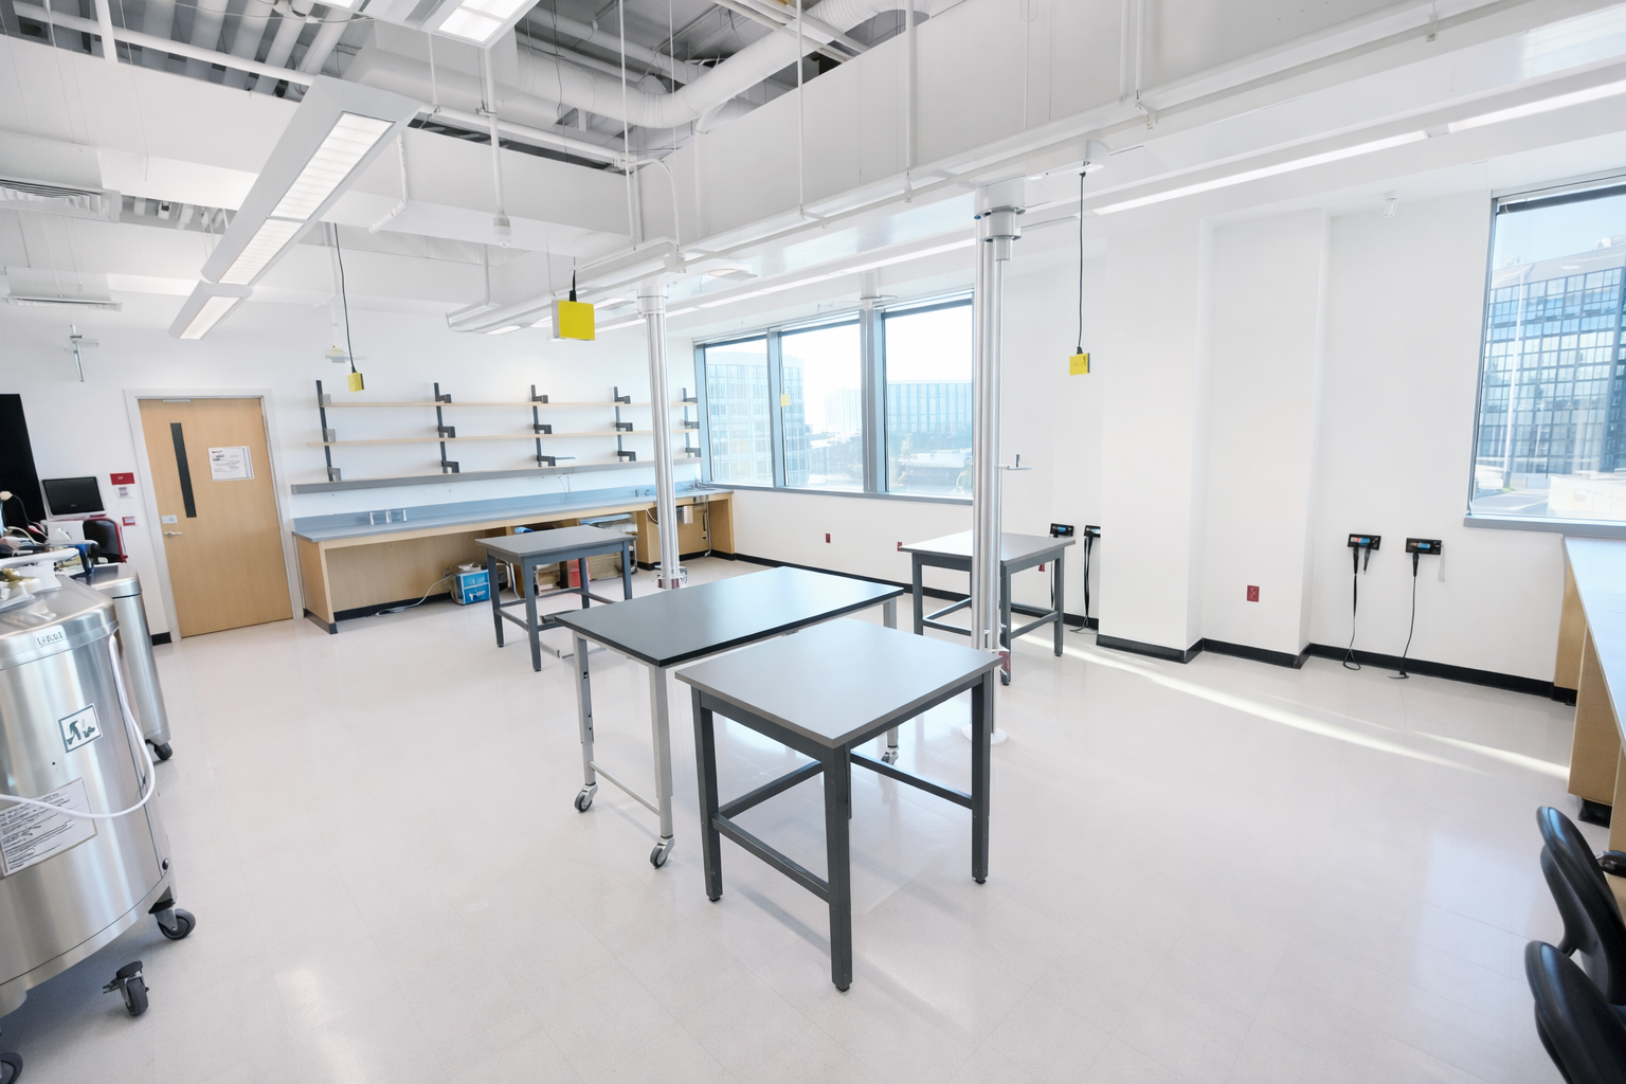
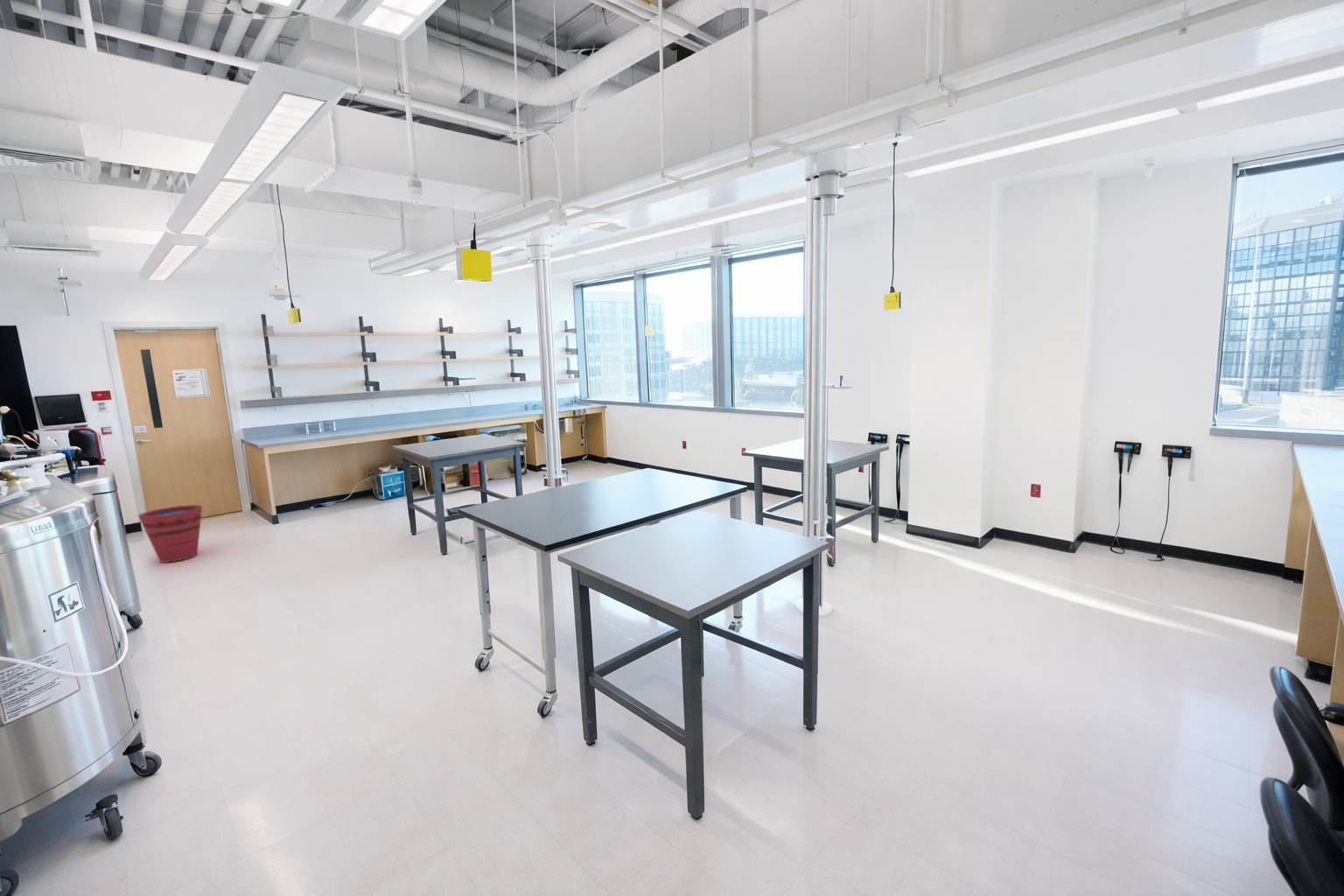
+ bucket [137,504,203,563]
